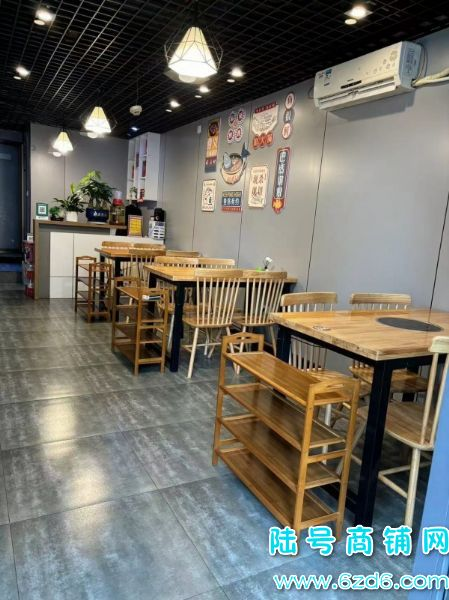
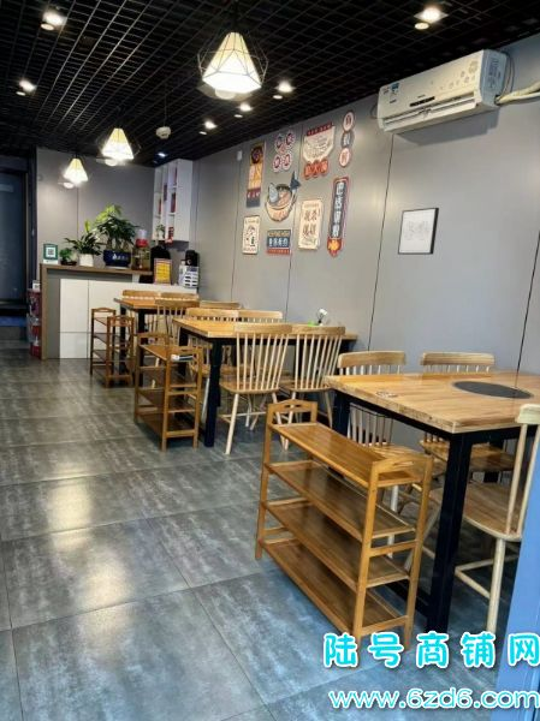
+ wall art [397,207,440,256]
